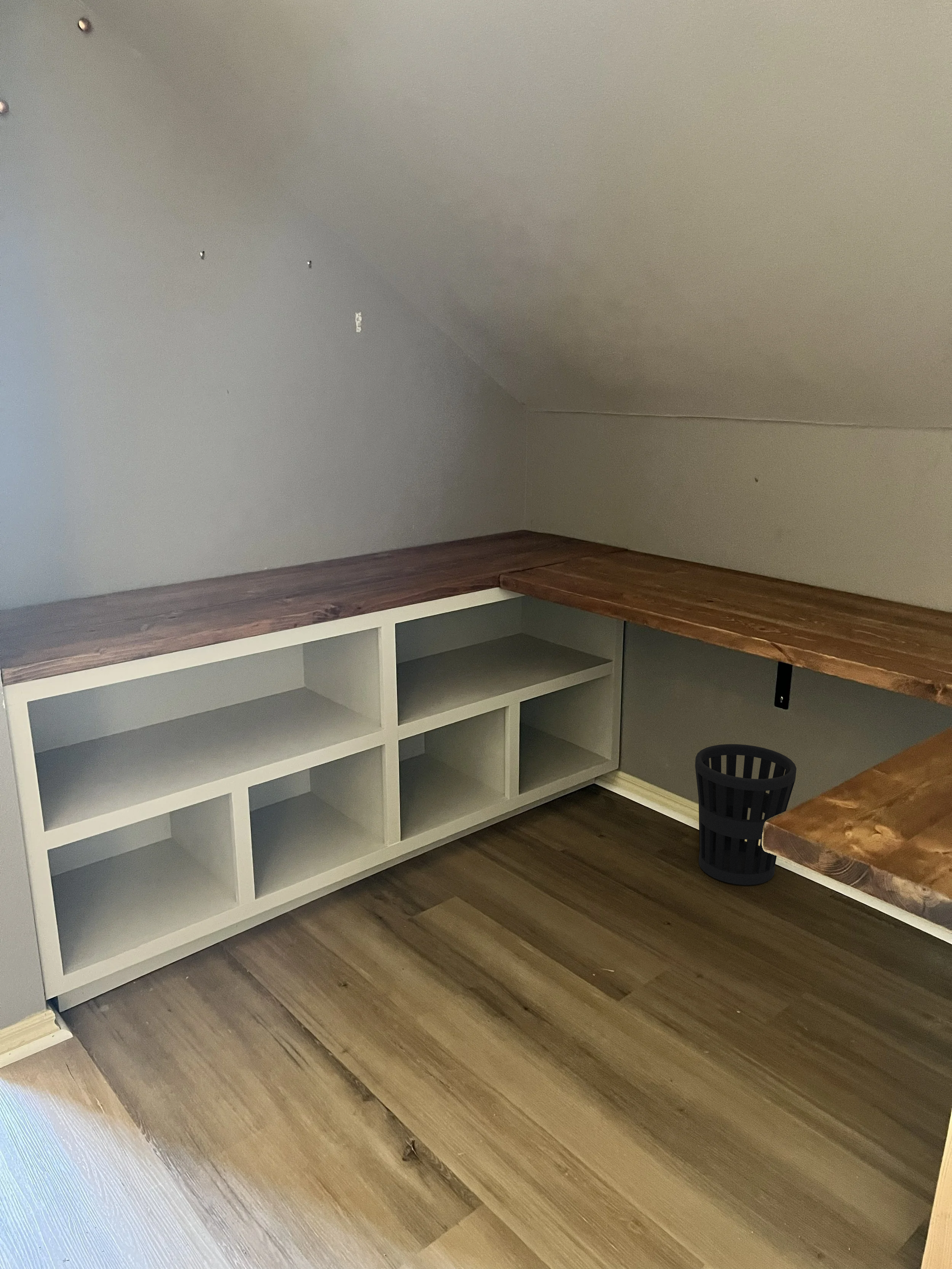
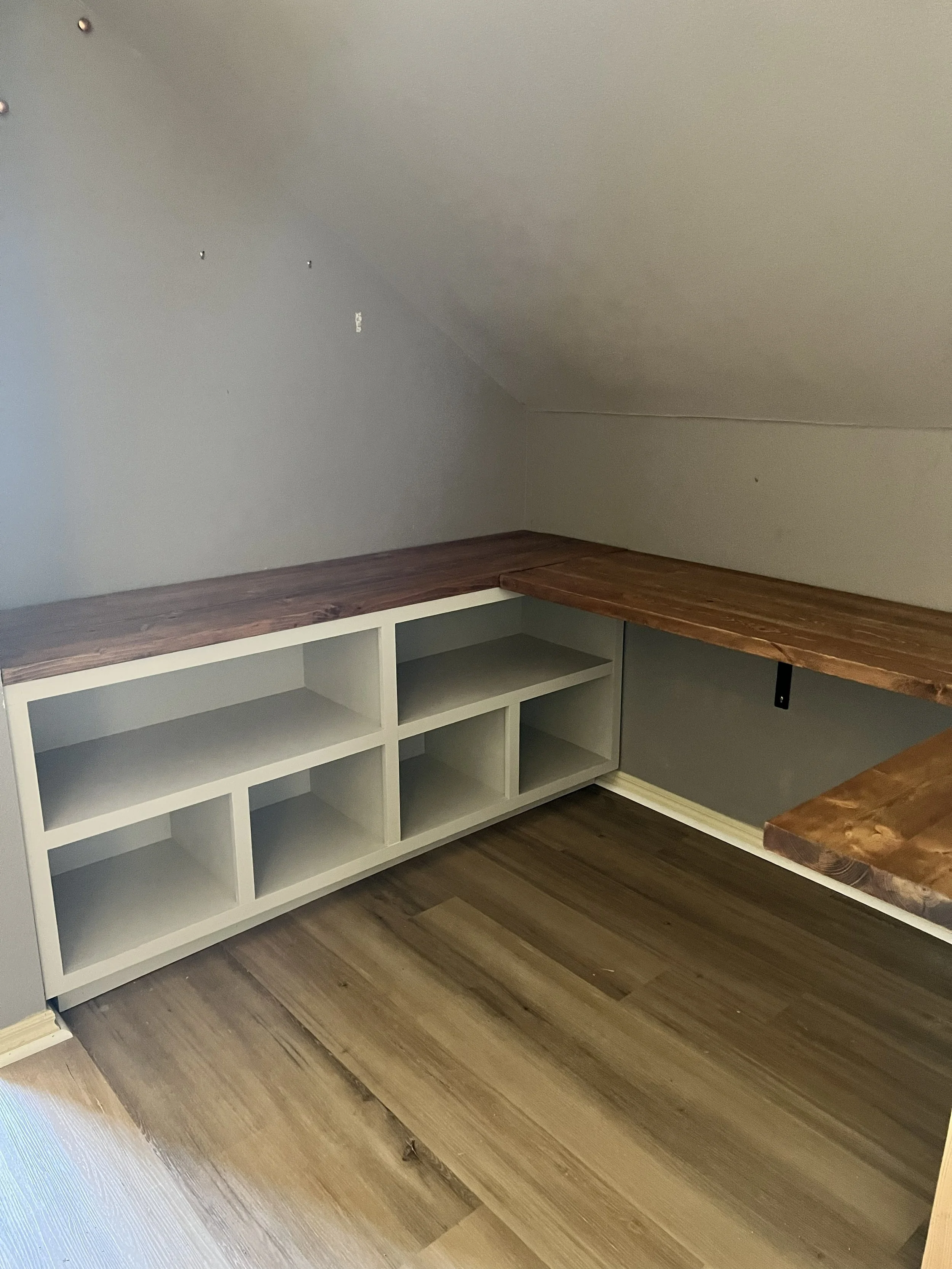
- wastebasket [695,744,797,885]
